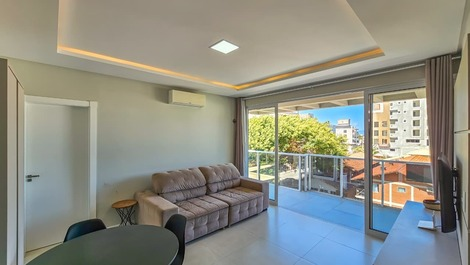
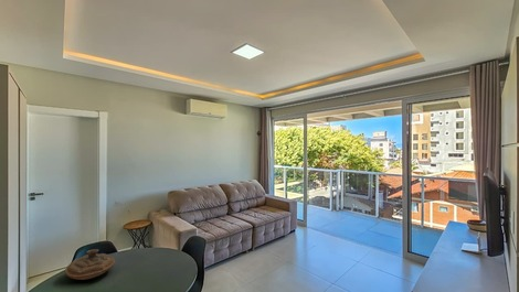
+ decorative bowl [64,248,116,281]
